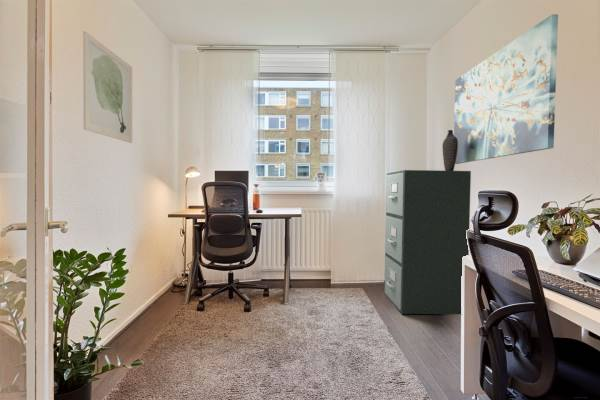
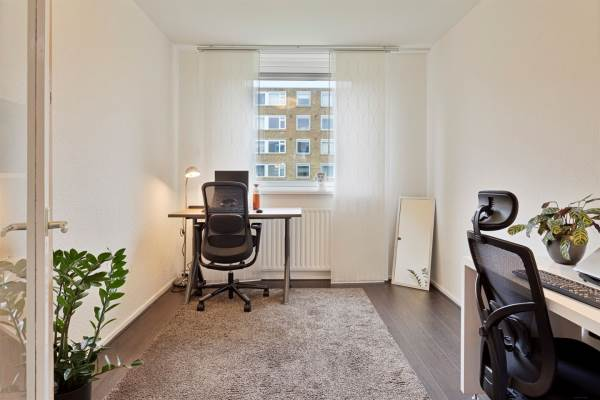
- decorative vase [442,129,458,171]
- wall art [453,13,559,165]
- filing cabinet [384,169,472,315]
- wall art [82,30,133,144]
